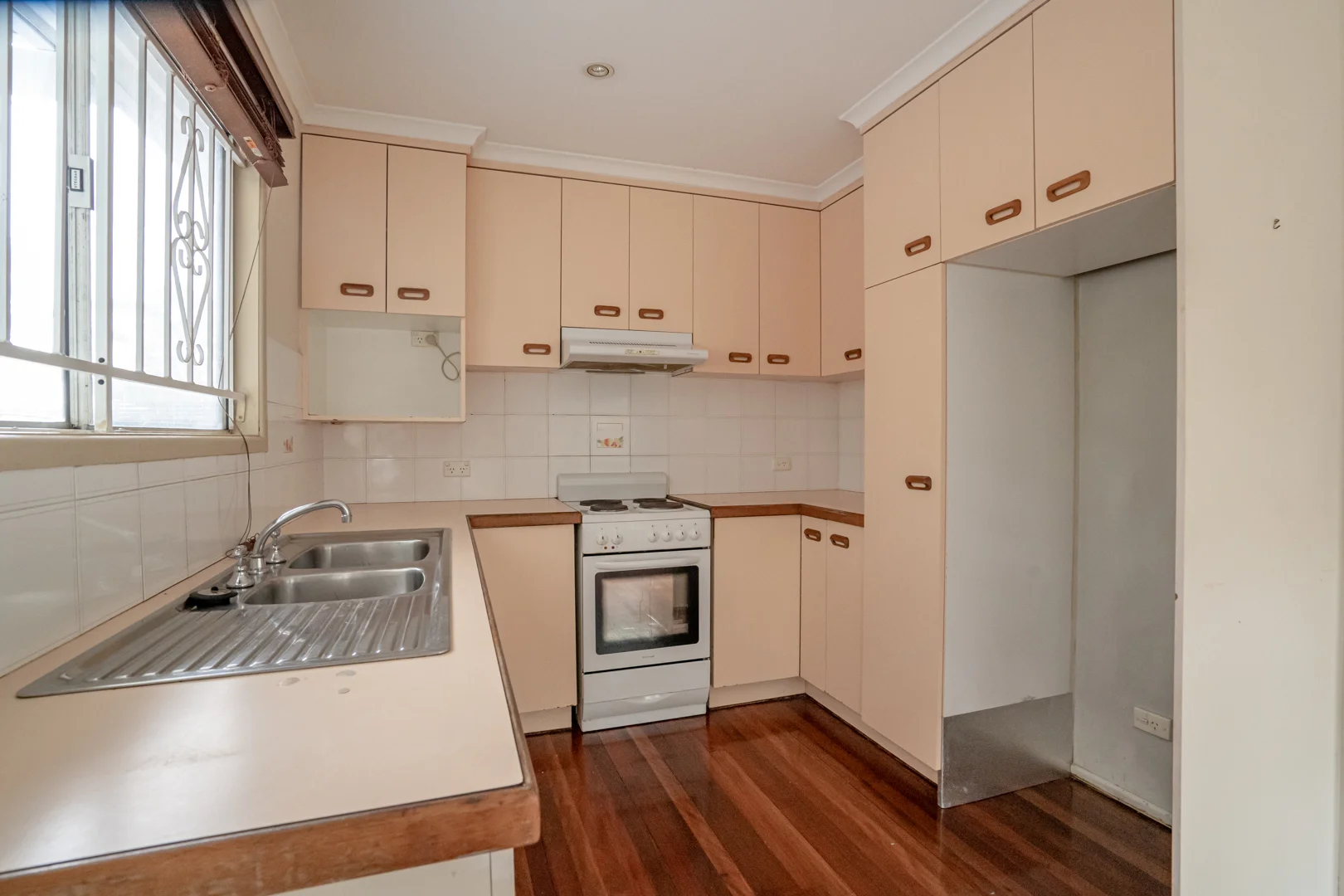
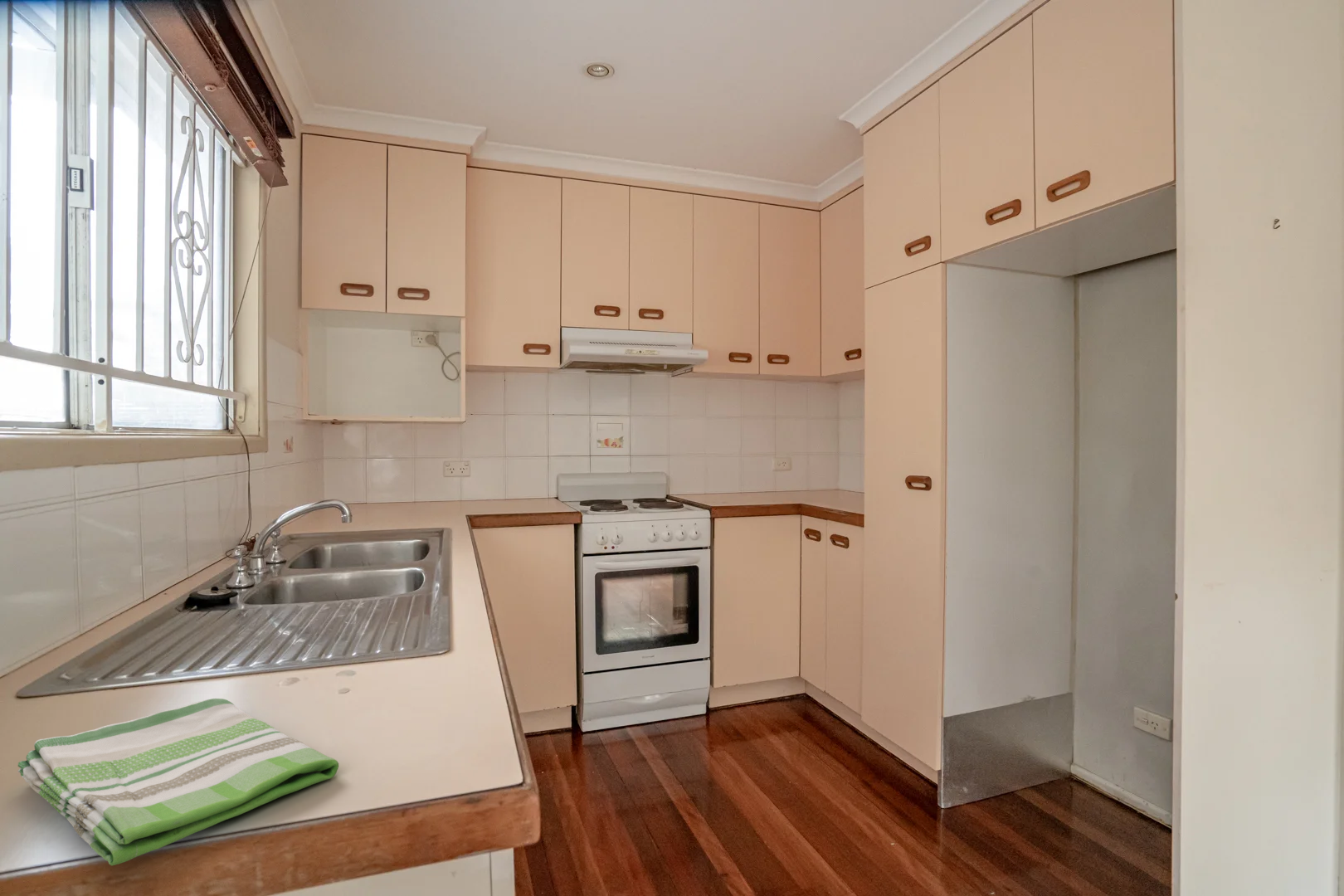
+ dish towel [17,698,339,866]
